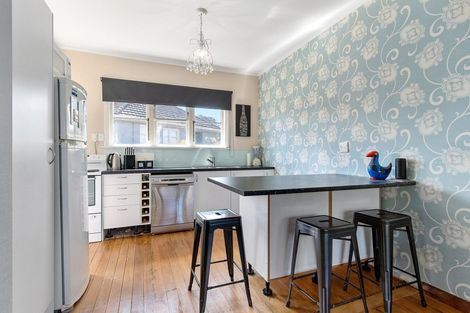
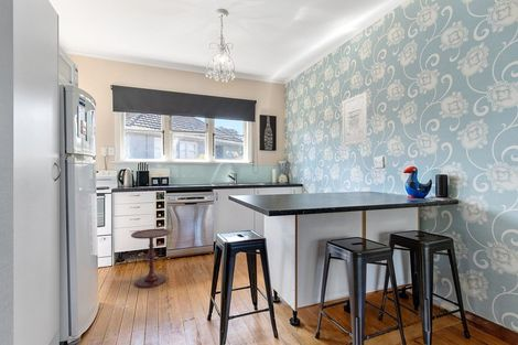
+ side table [130,228,172,289]
+ wall art [342,91,368,147]
